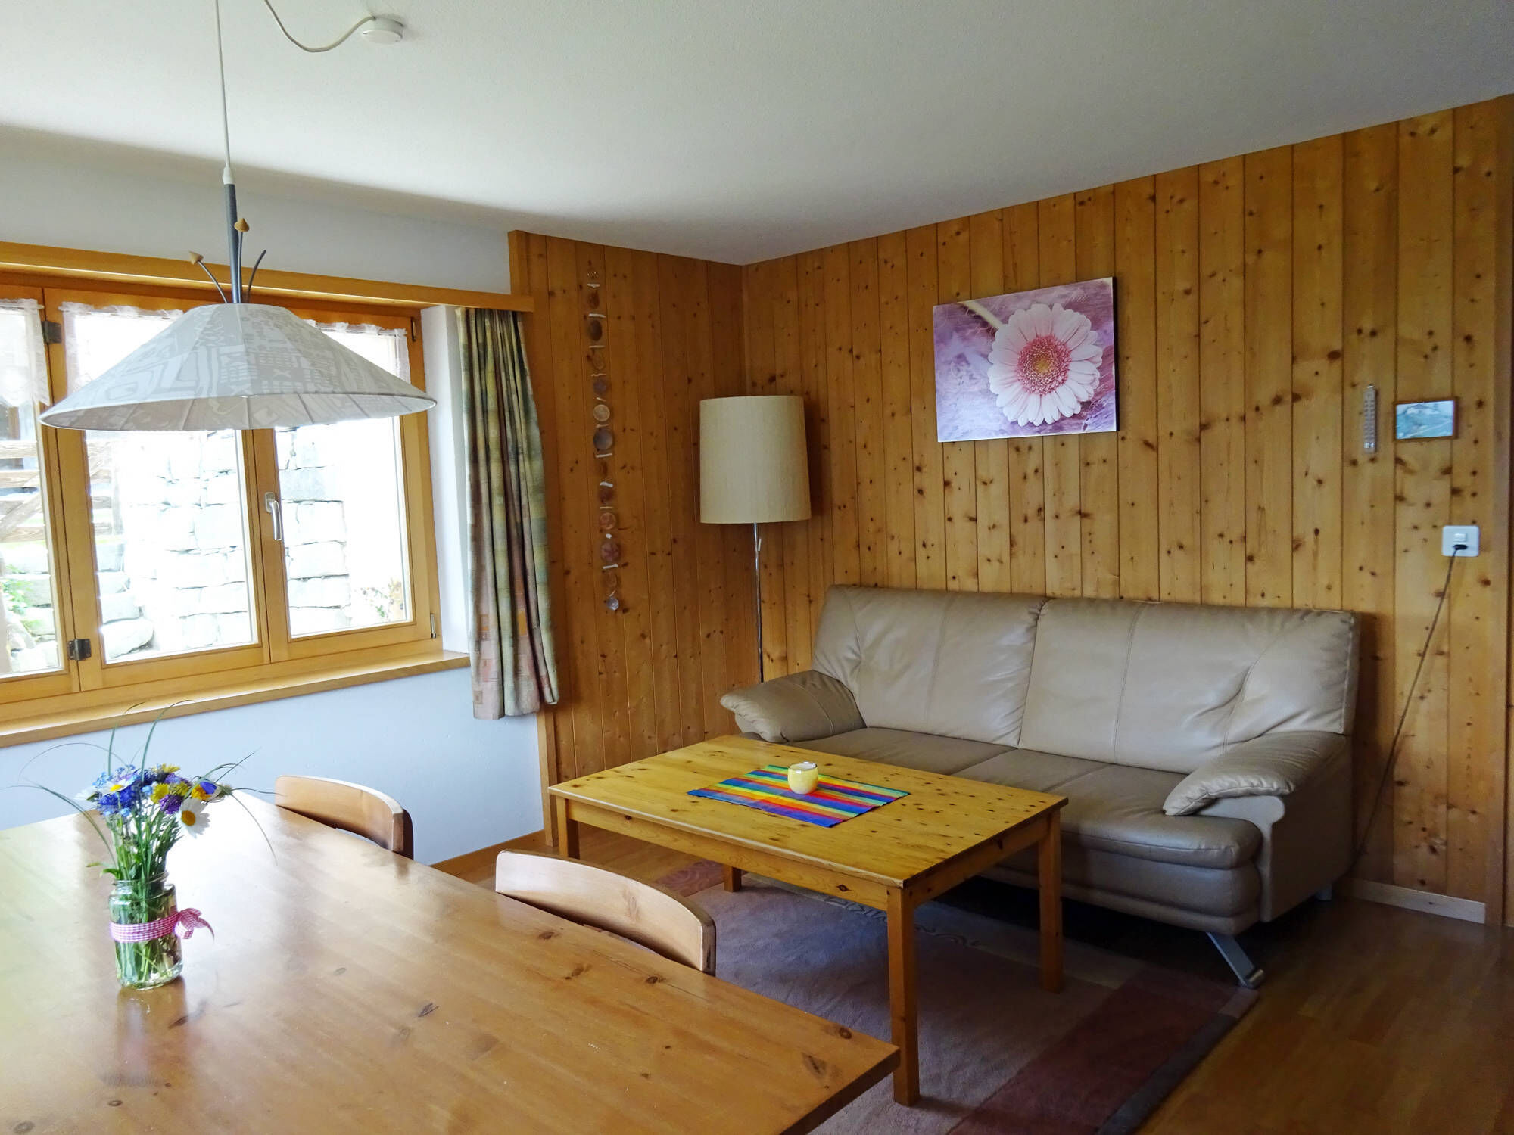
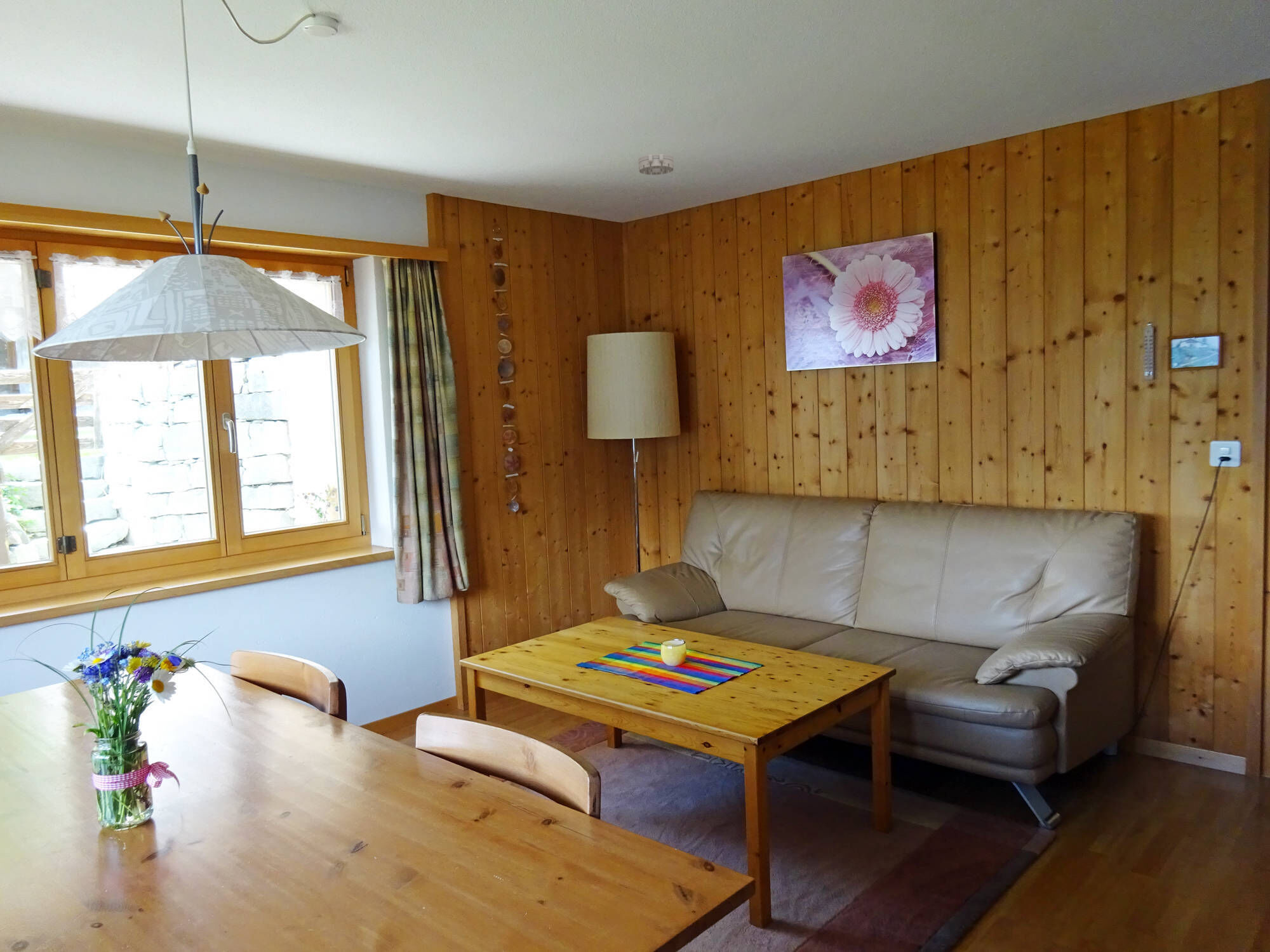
+ smoke detector [638,153,674,176]
